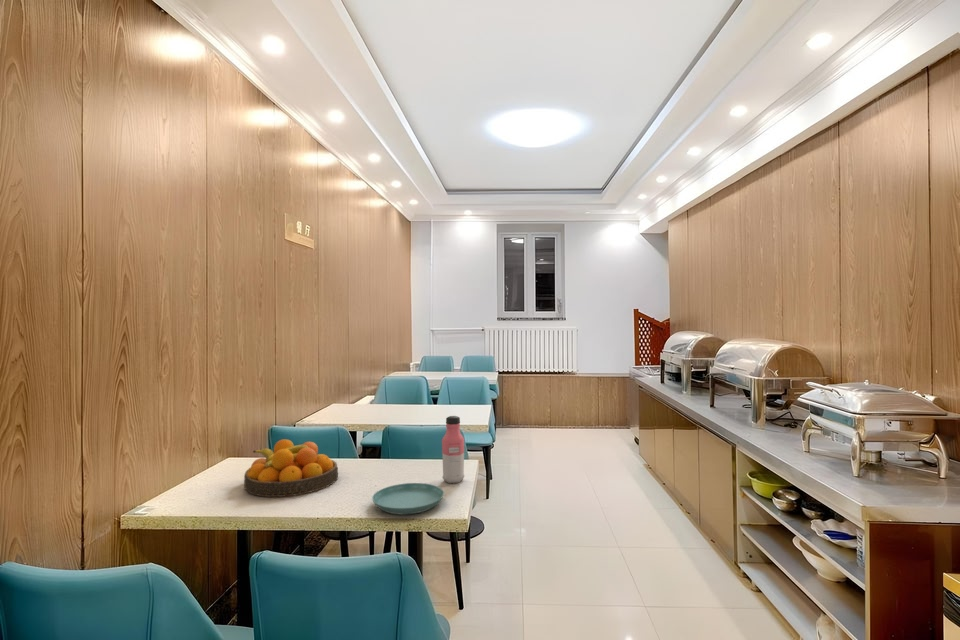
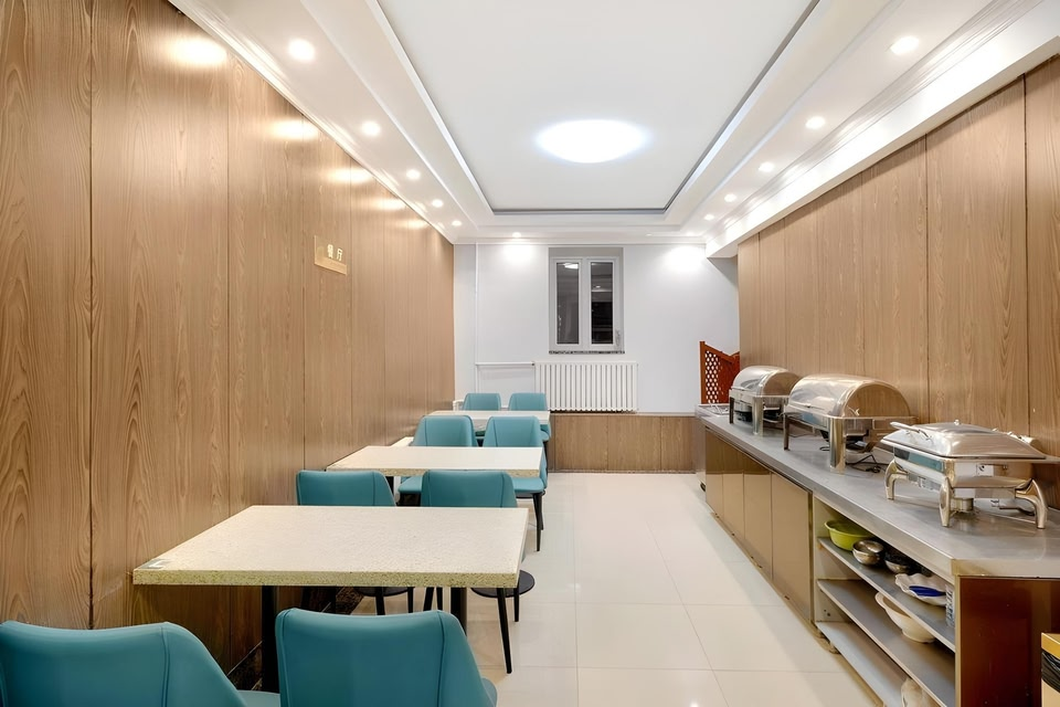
- saucer [371,482,445,515]
- water bottle [441,415,465,484]
- fruit bowl [243,438,339,498]
